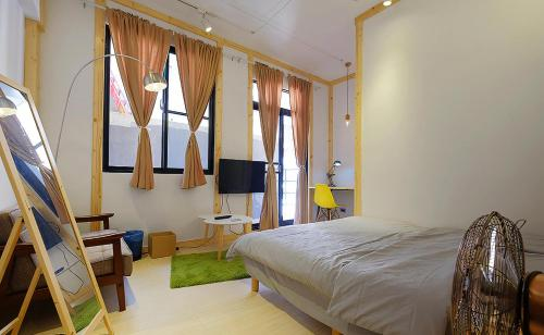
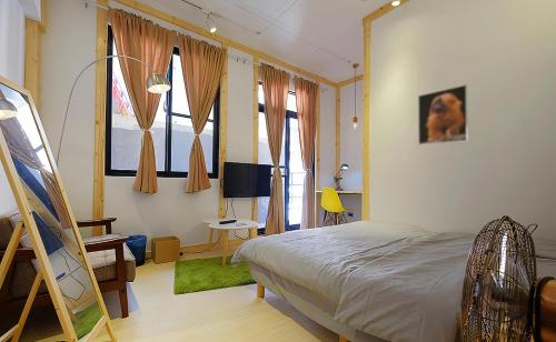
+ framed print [417,83,469,147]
